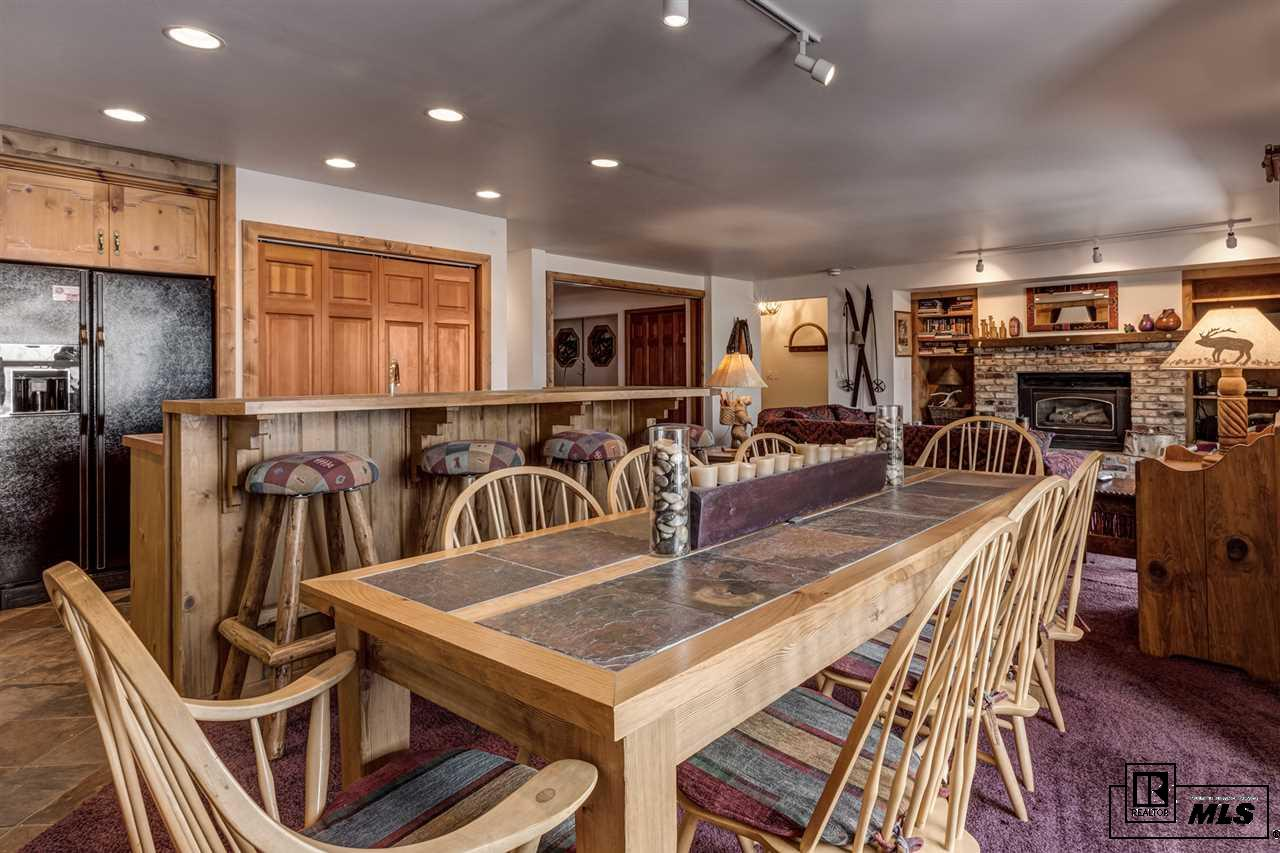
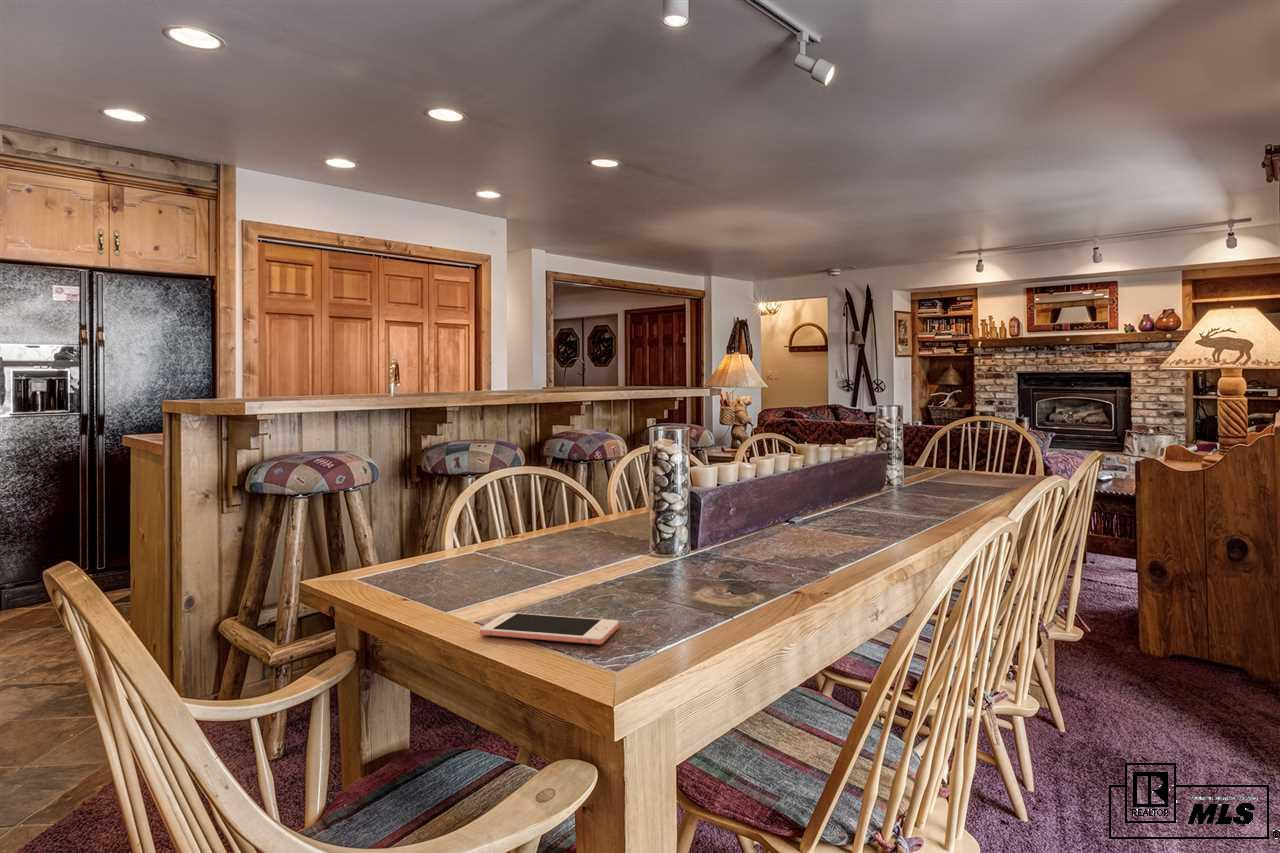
+ cell phone [479,612,620,645]
